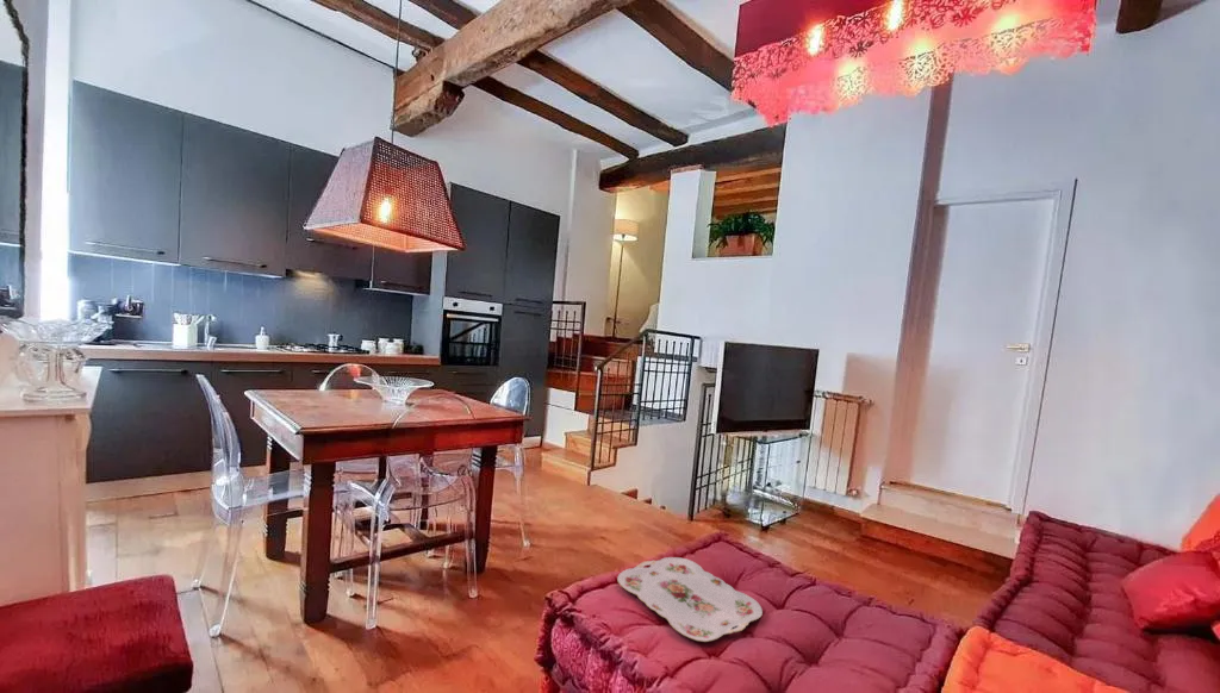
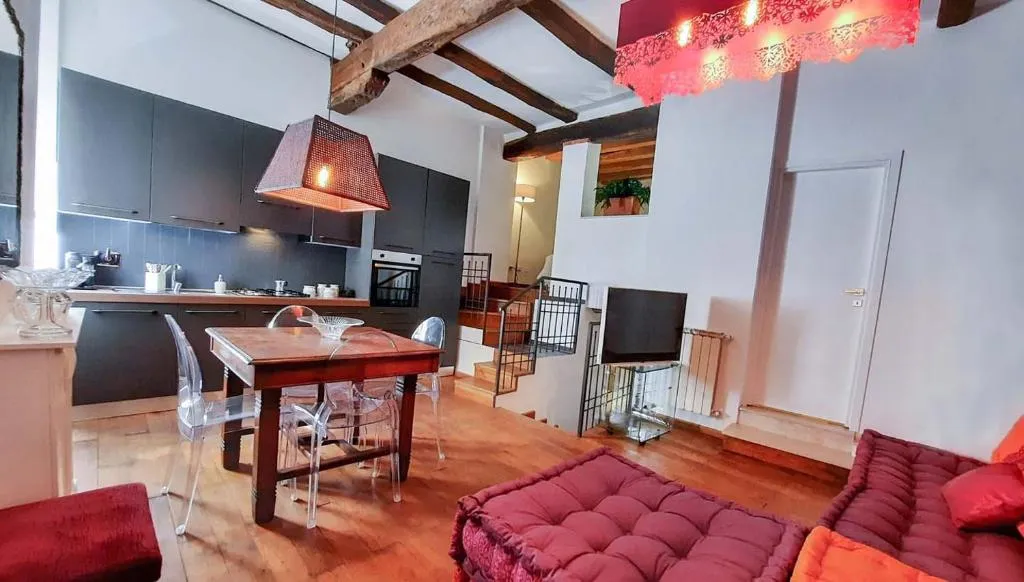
- serving tray [616,556,764,643]
